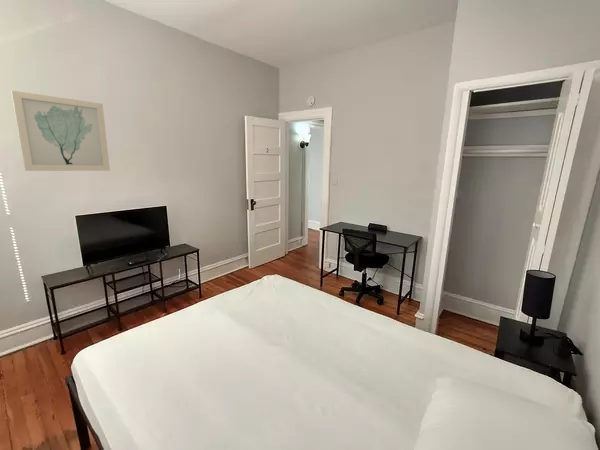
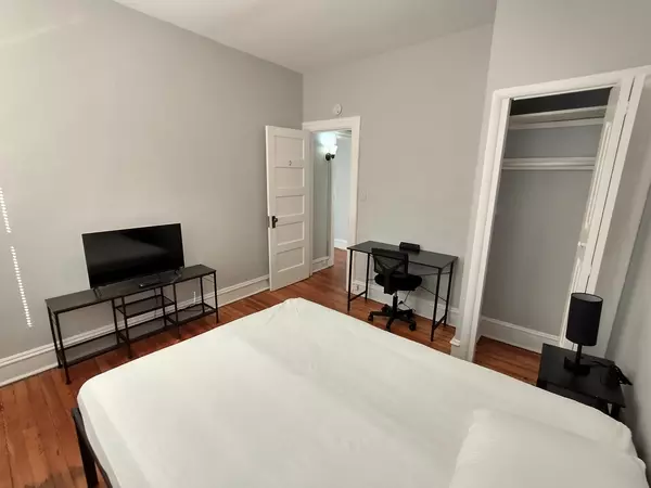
- wall art [10,89,111,172]
